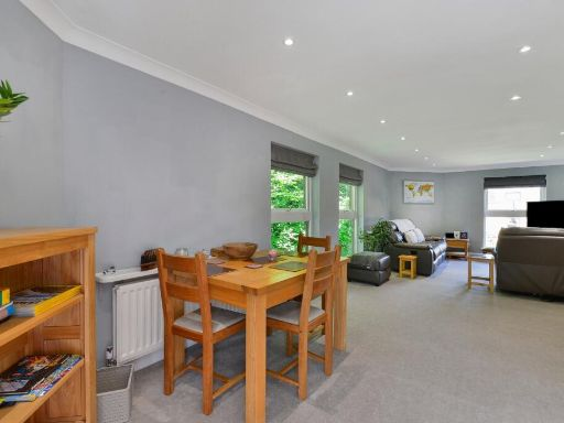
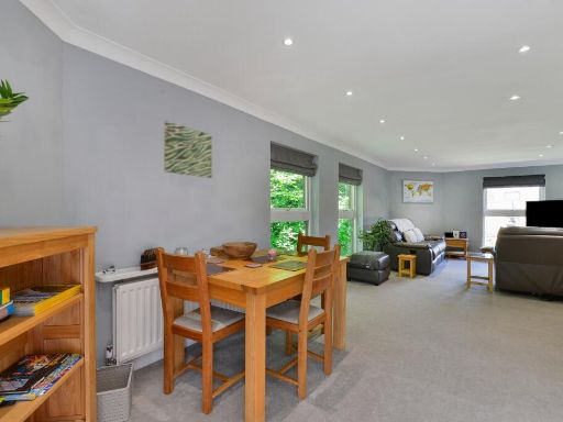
+ wall art [163,120,213,179]
